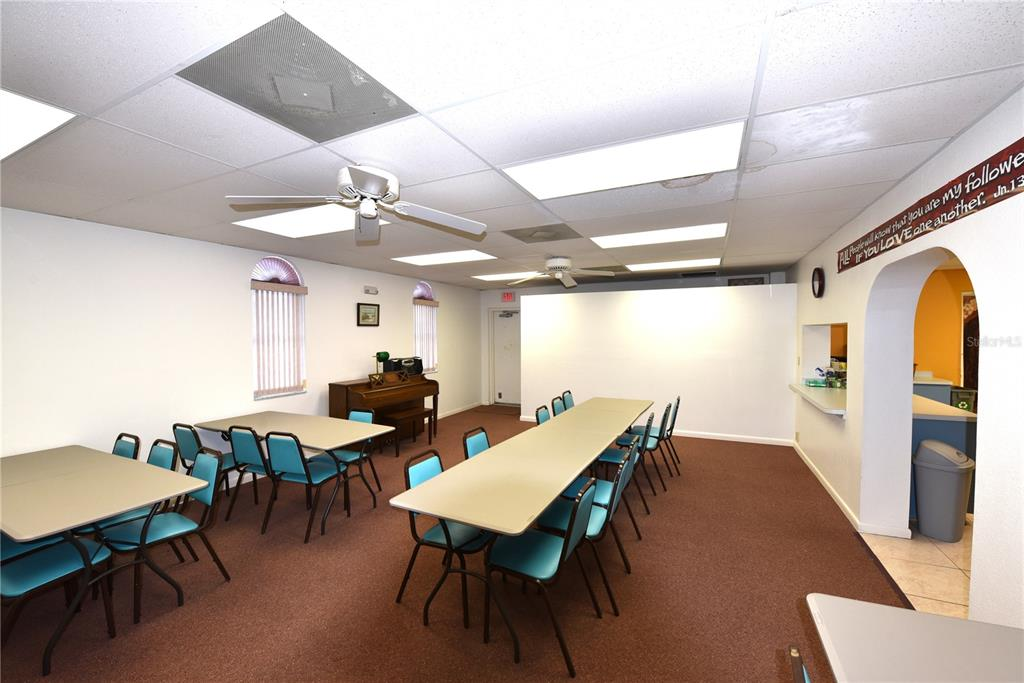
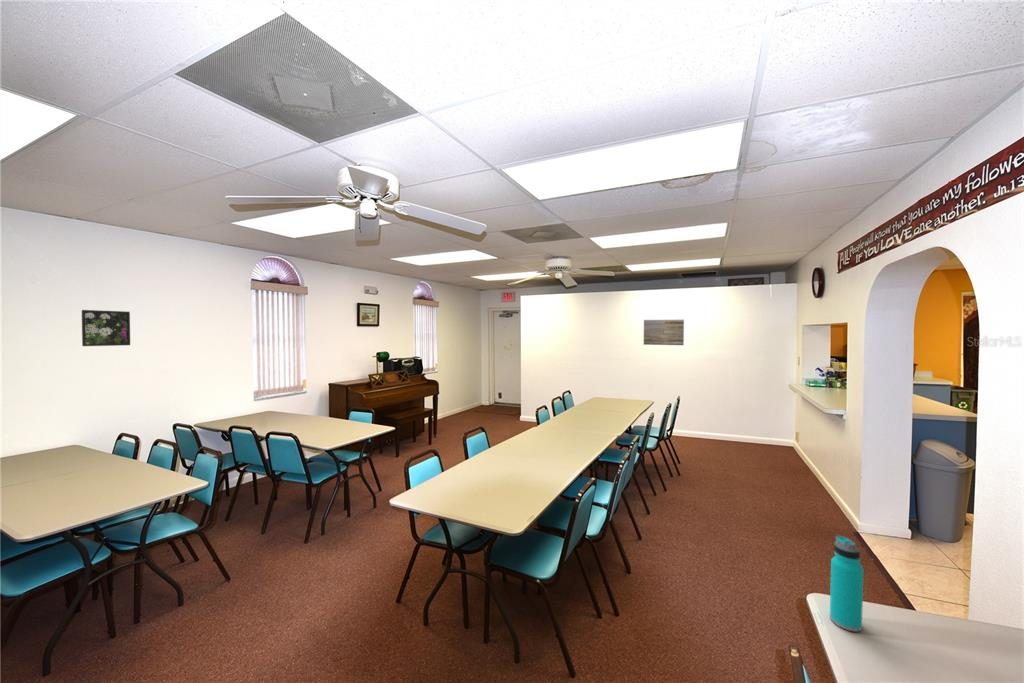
+ water bottle [829,535,864,633]
+ wall art [643,319,685,346]
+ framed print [81,309,131,347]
